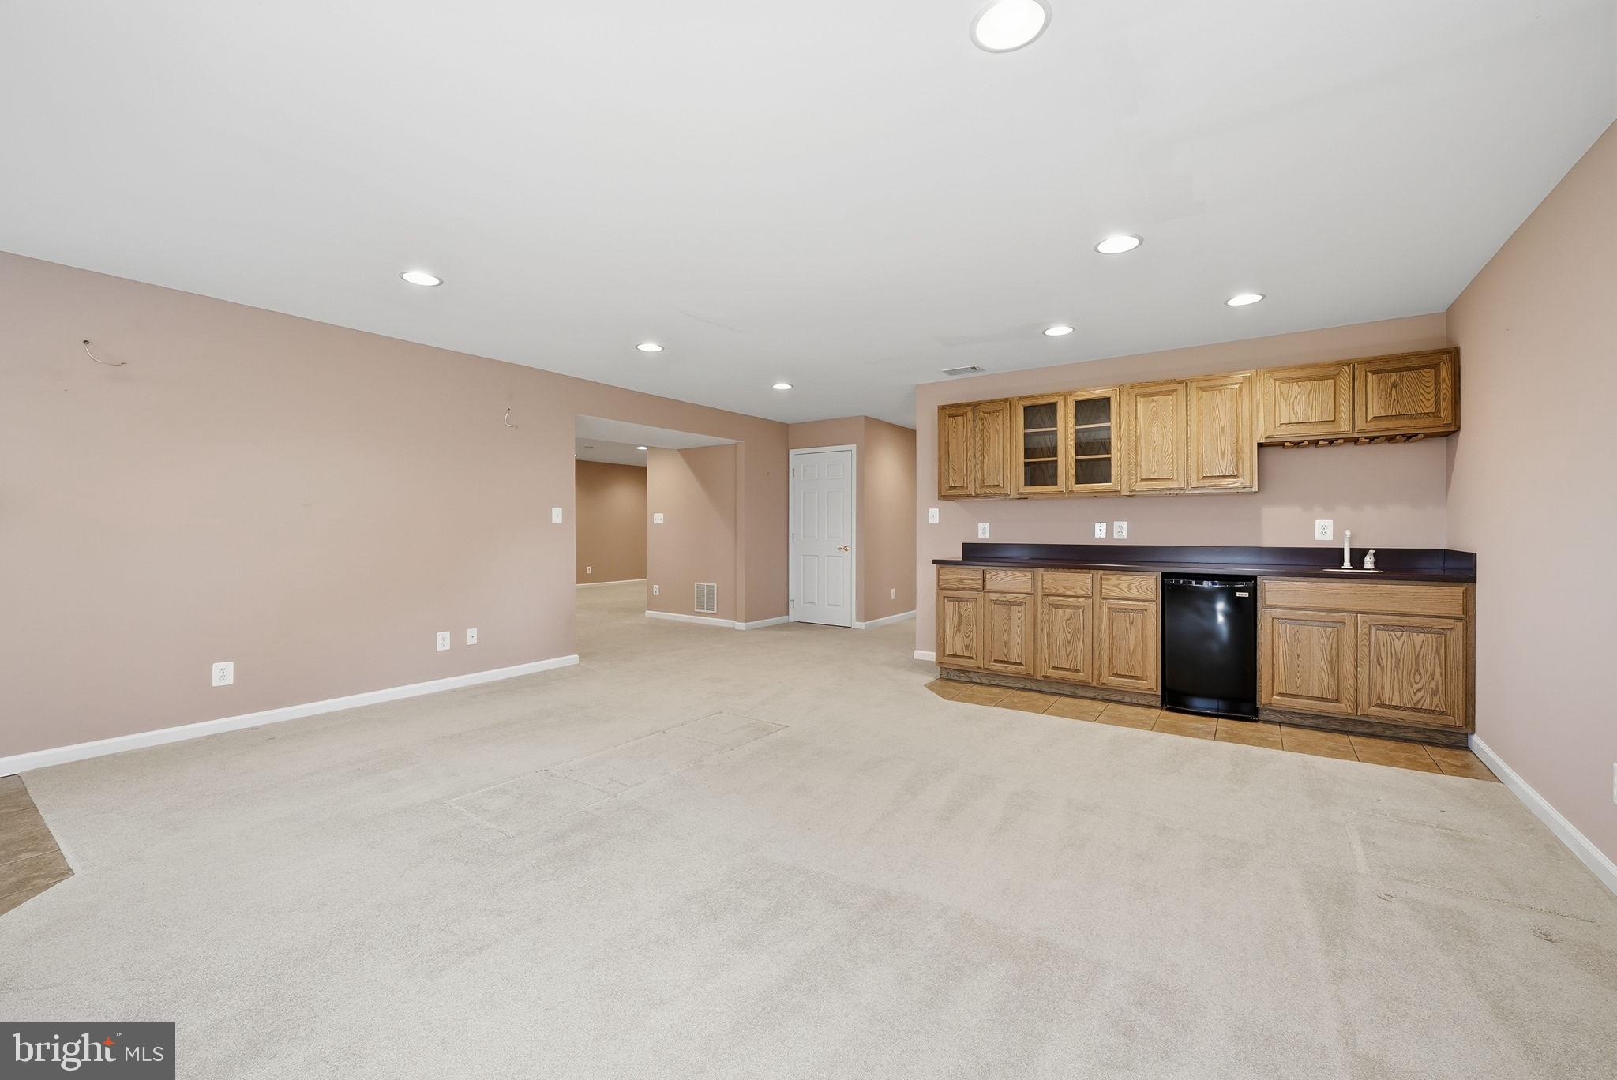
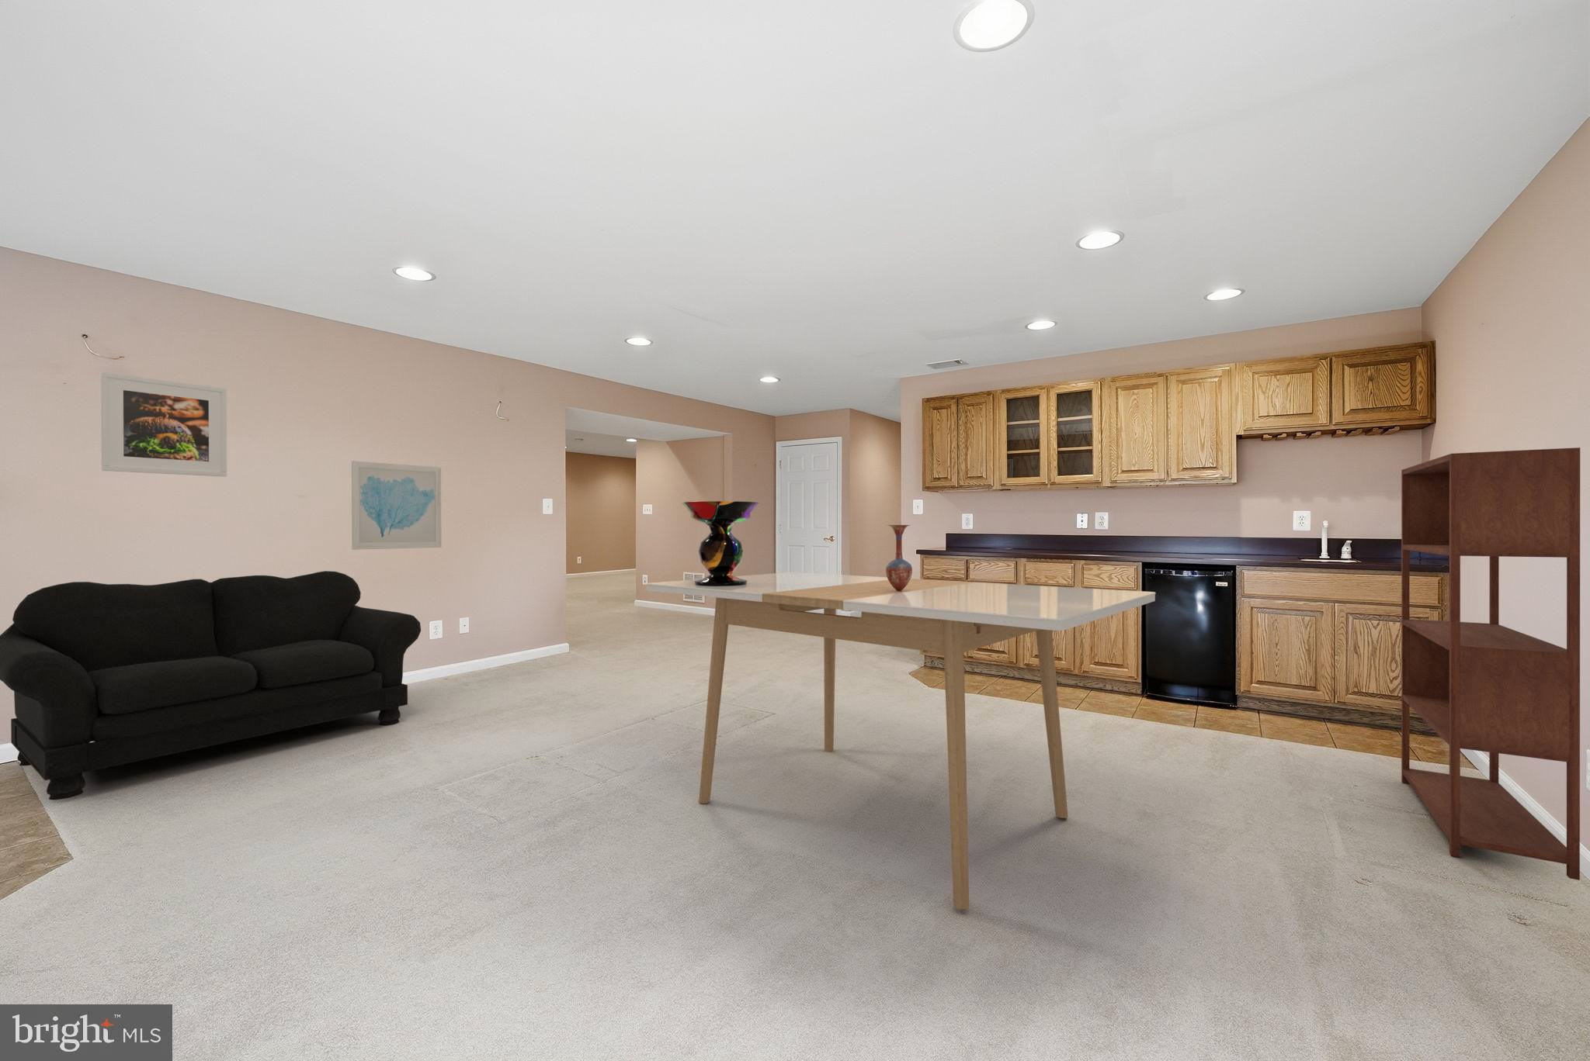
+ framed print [101,372,227,477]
+ wall art [351,459,442,551]
+ sofa [0,570,422,802]
+ bookshelf [1400,446,1581,881]
+ decorative bowl [681,500,761,586]
+ dining table [646,572,1156,909]
+ vase [885,525,913,591]
